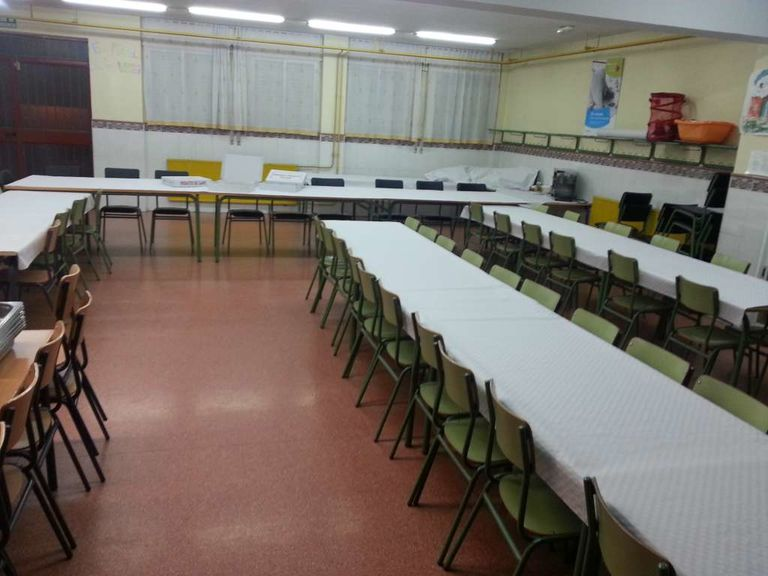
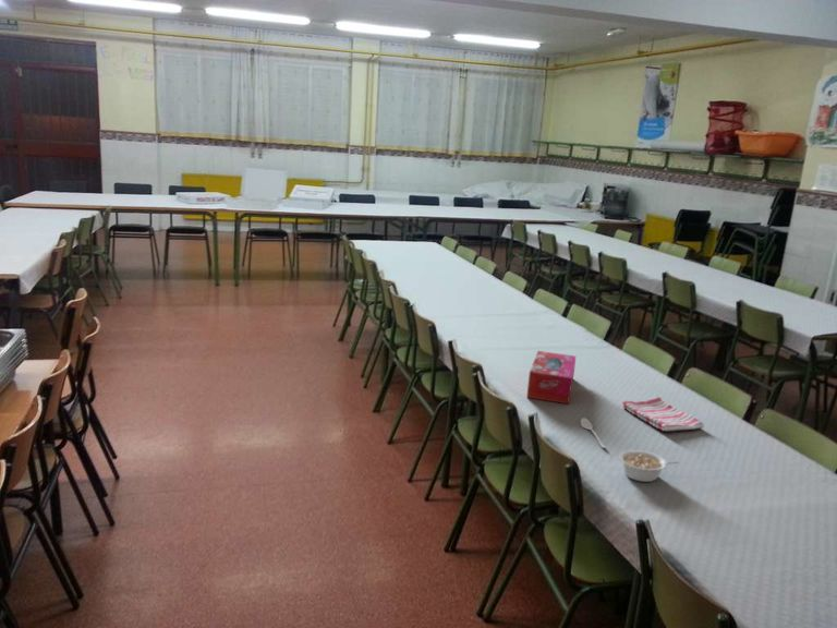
+ tissue box [525,350,578,406]
+ legume [618,449,679,483]
+ dish towel [621,396,705,433]
+ spoon [580,416,607,449]
